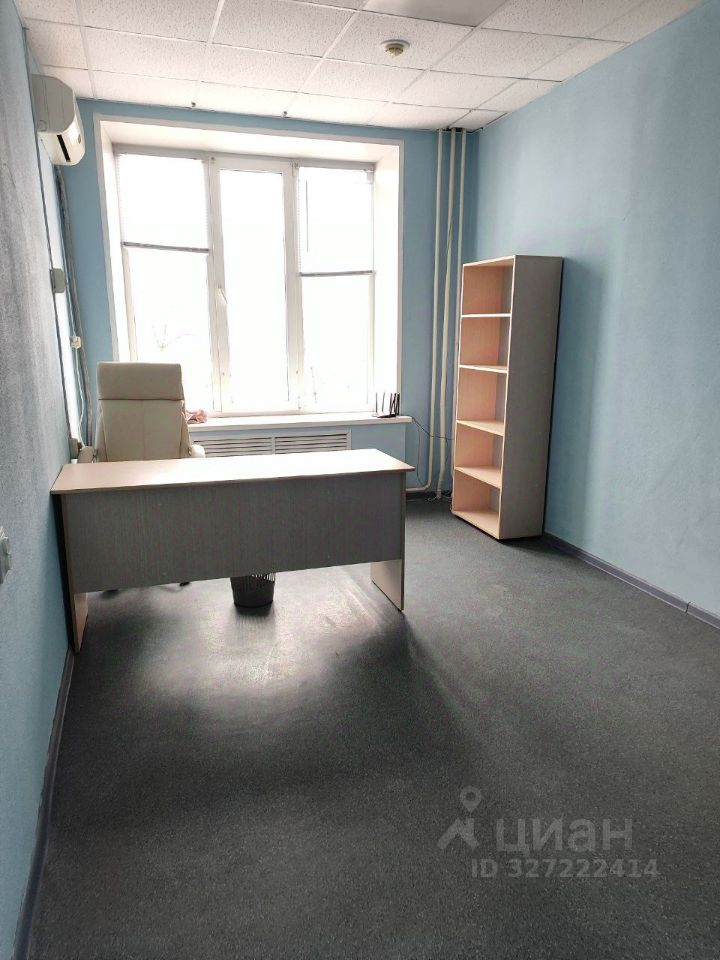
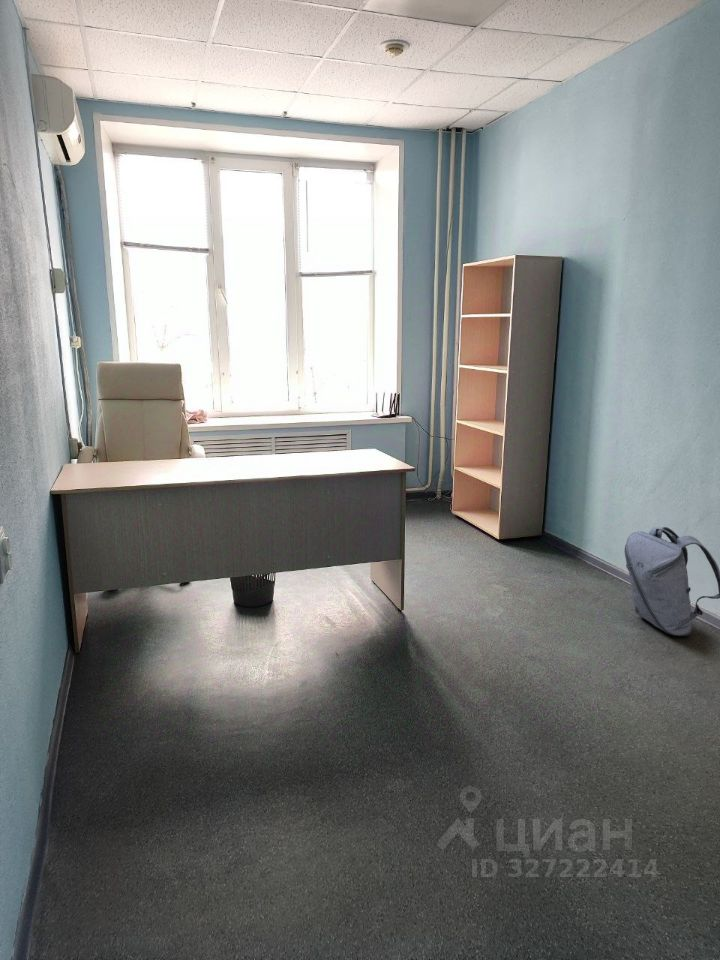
+ backpack [623,526,720,637]
